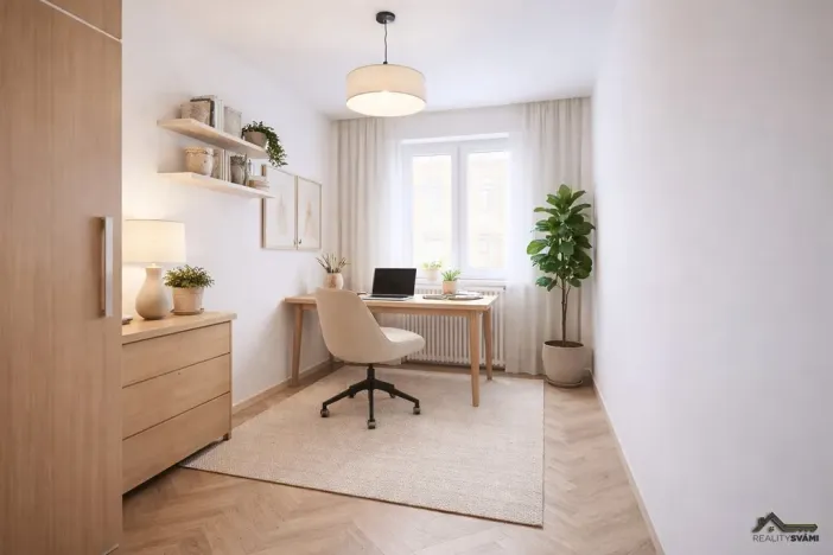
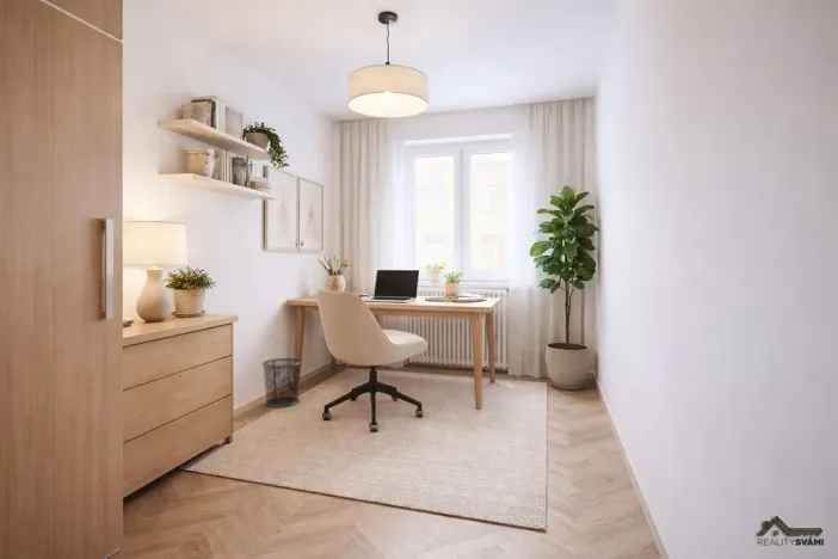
+ waste bin [261,357,303,408]
